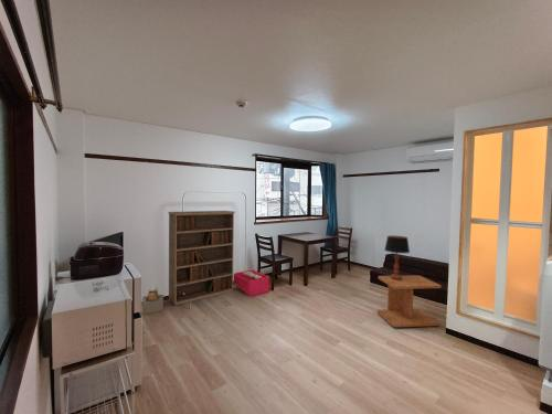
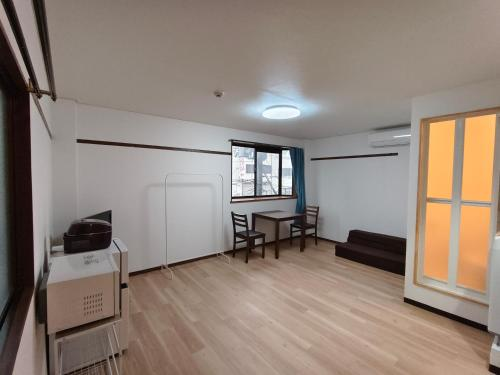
- table lamp [383,235,411,279]
- side table [376,274,443,328]
- cardboard box [141,286,164,315]
- storage bin [233,266,272,297]
- bookshelf [167,210,236,307]
